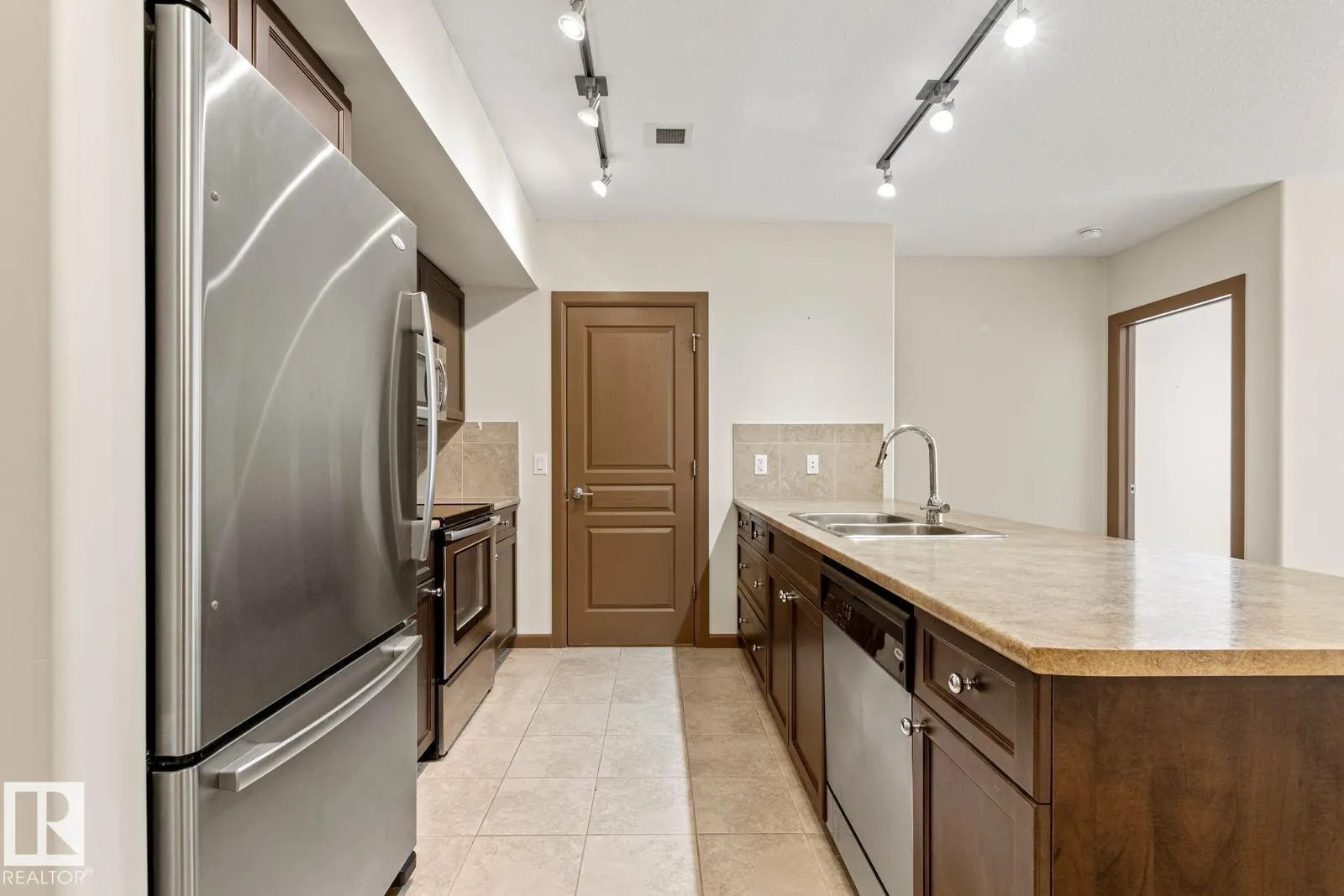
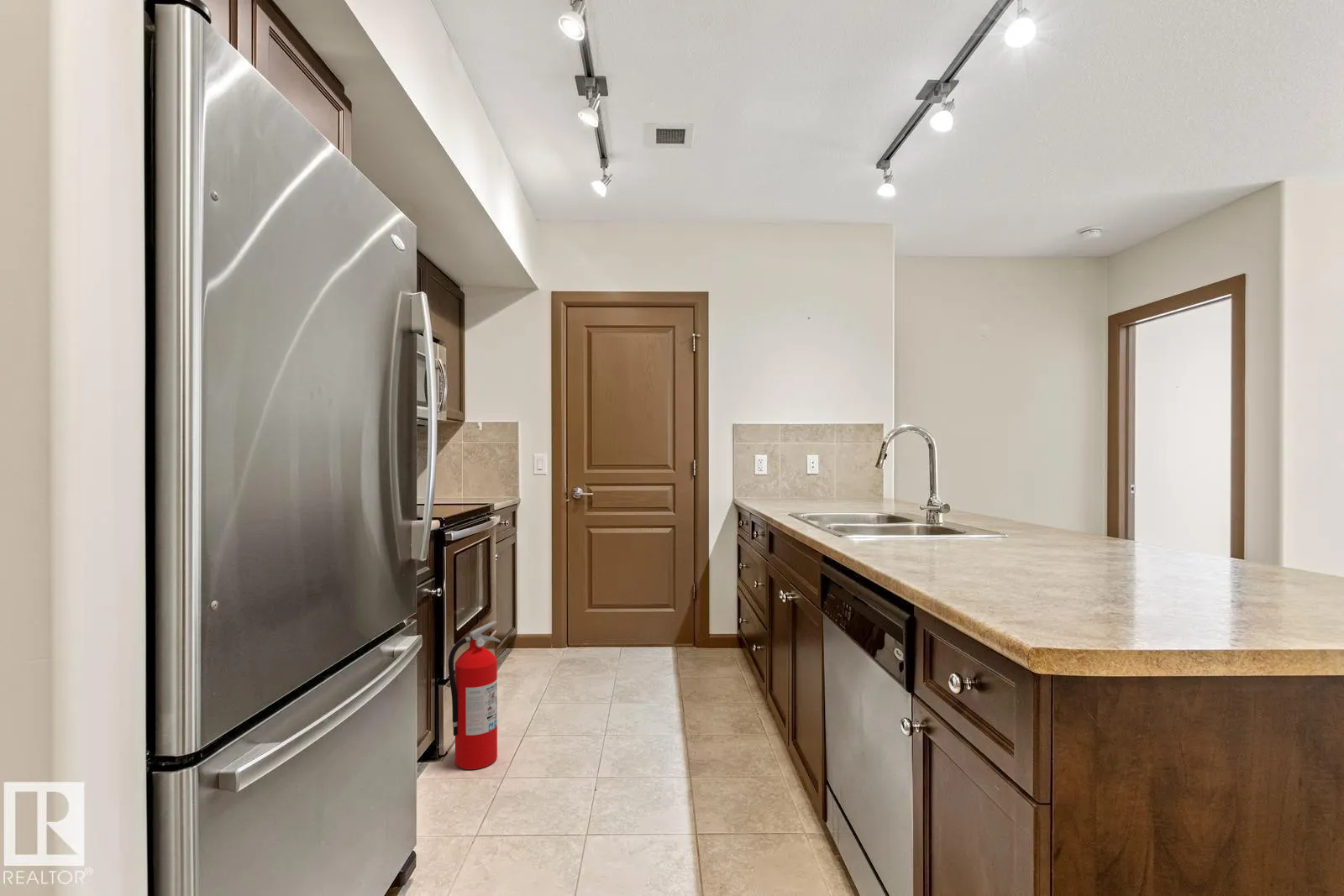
+ fire extinguisher [448,620,501,770]
